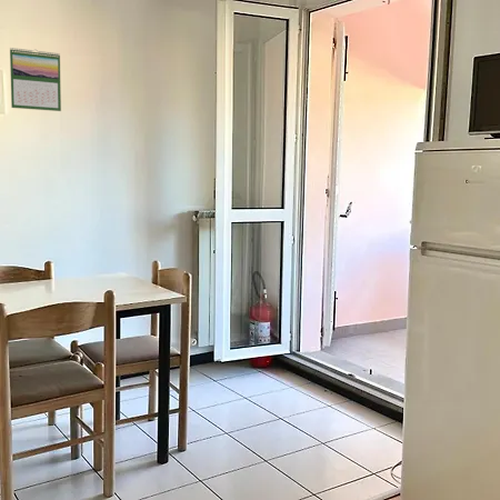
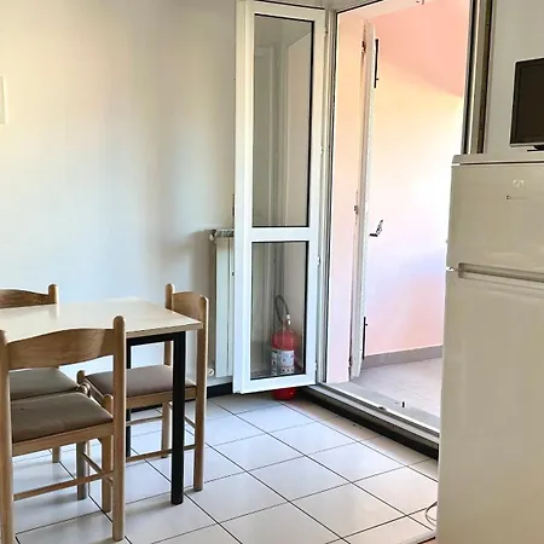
- calendar [9,47,62,112]
